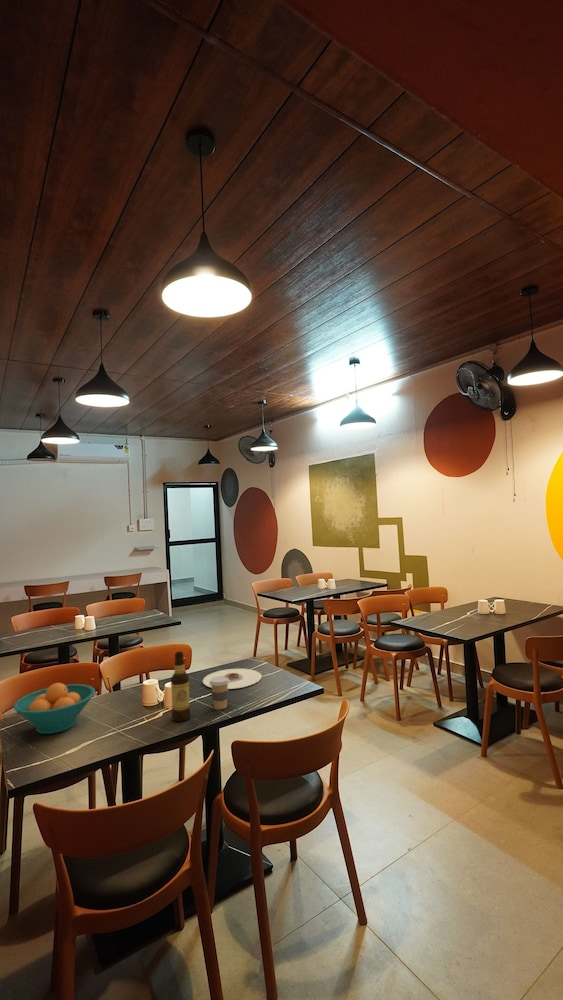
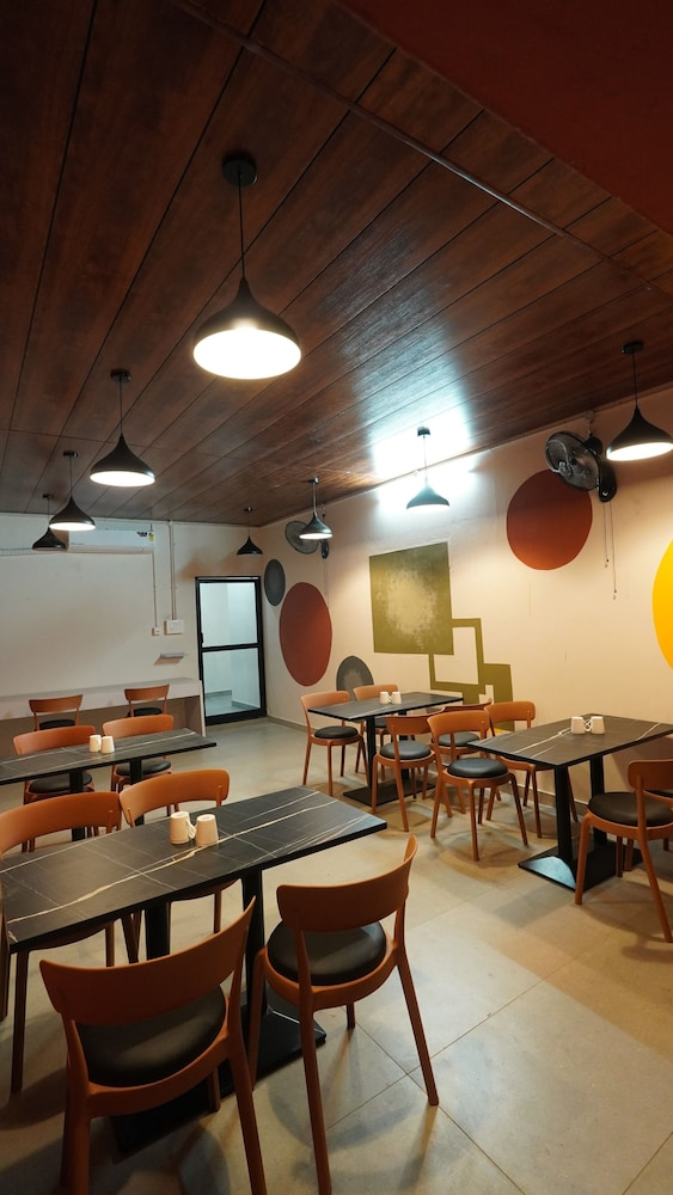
- fruit bowl [12,682,96,735]
- coffee cup [209,677,230,710]
- plate [202,668,263,690]
- bottle [170,651,191,723]
